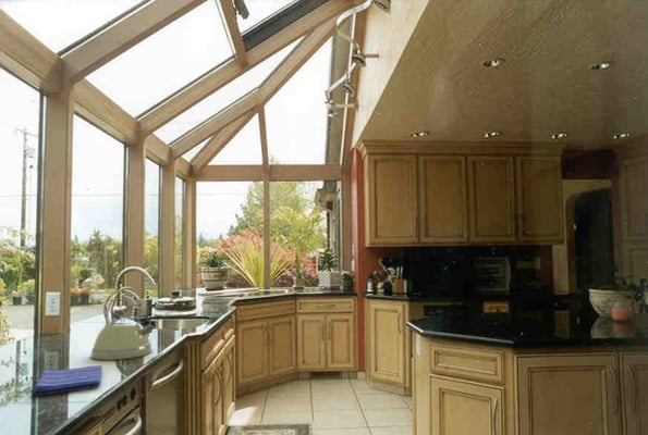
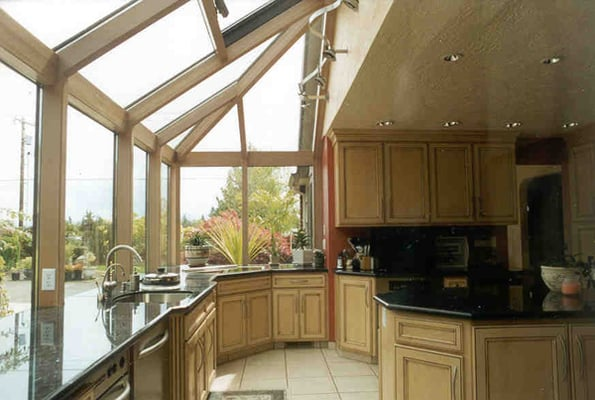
- kettle [89,288,159,361]
- dish towel [30,364,103,397]
